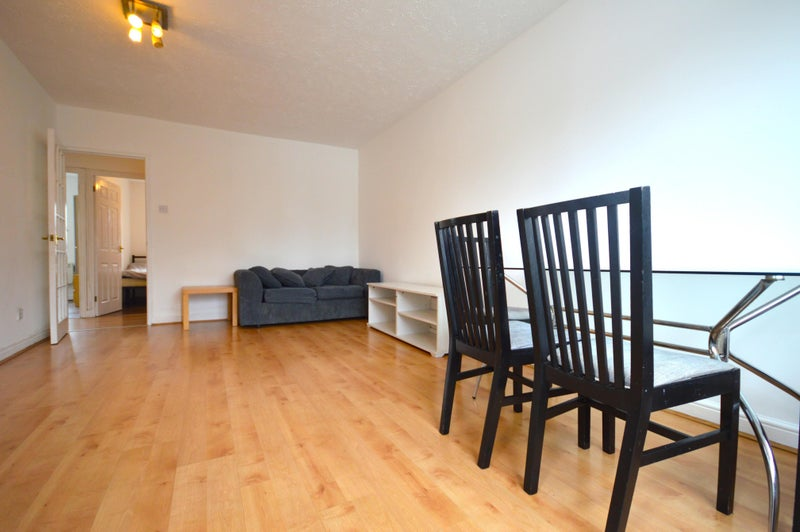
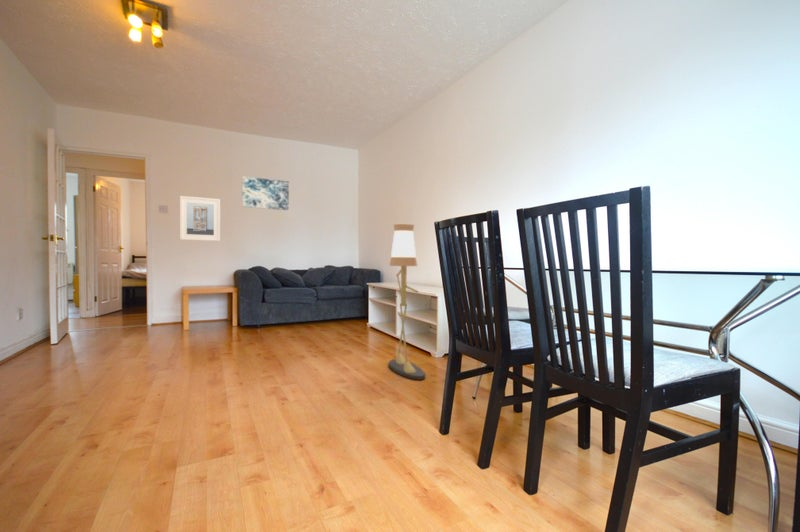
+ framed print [179,195,221,242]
+ floor lamp [388,223,426,381]
+ wall art [241,175,290,211]
